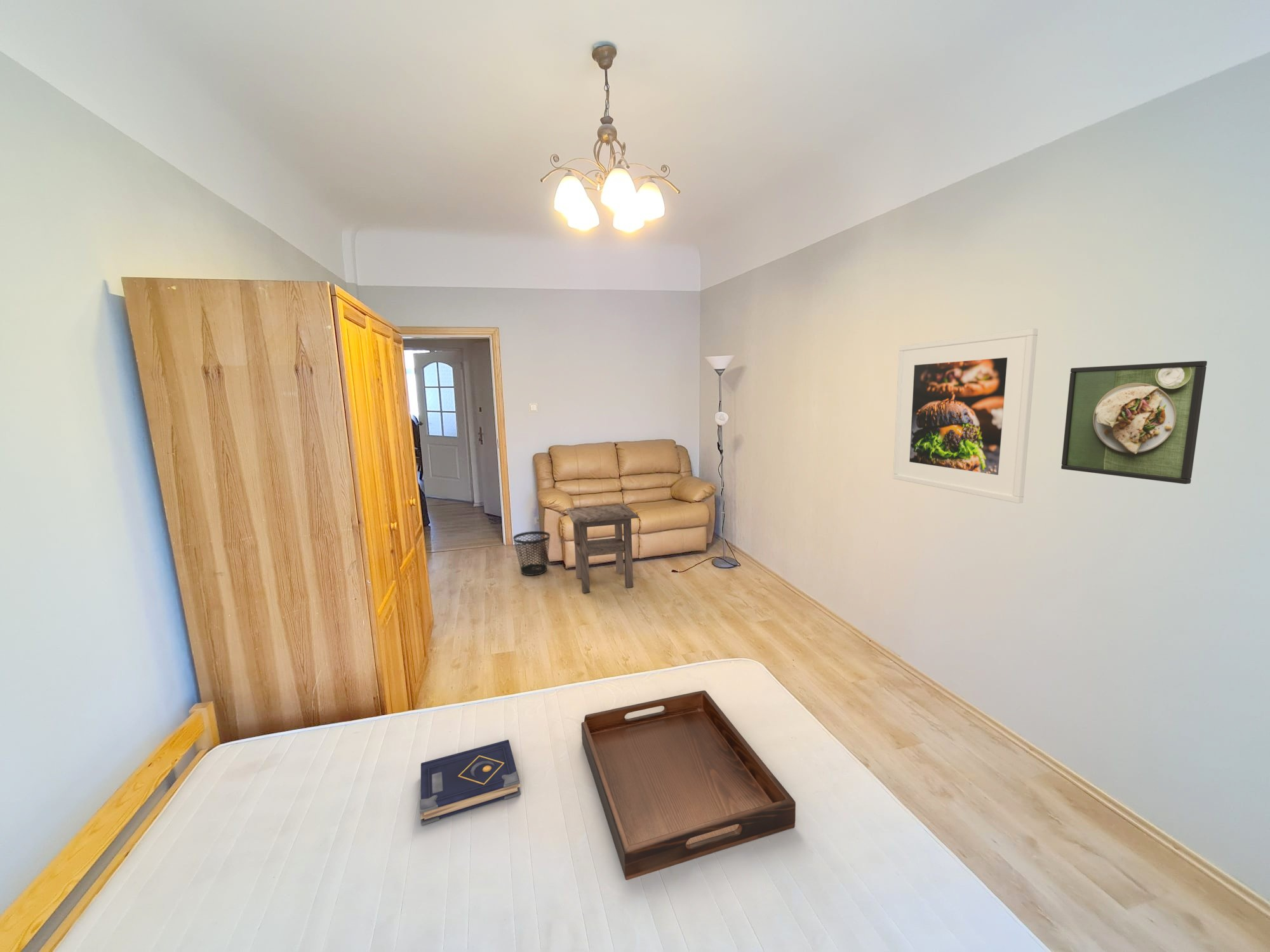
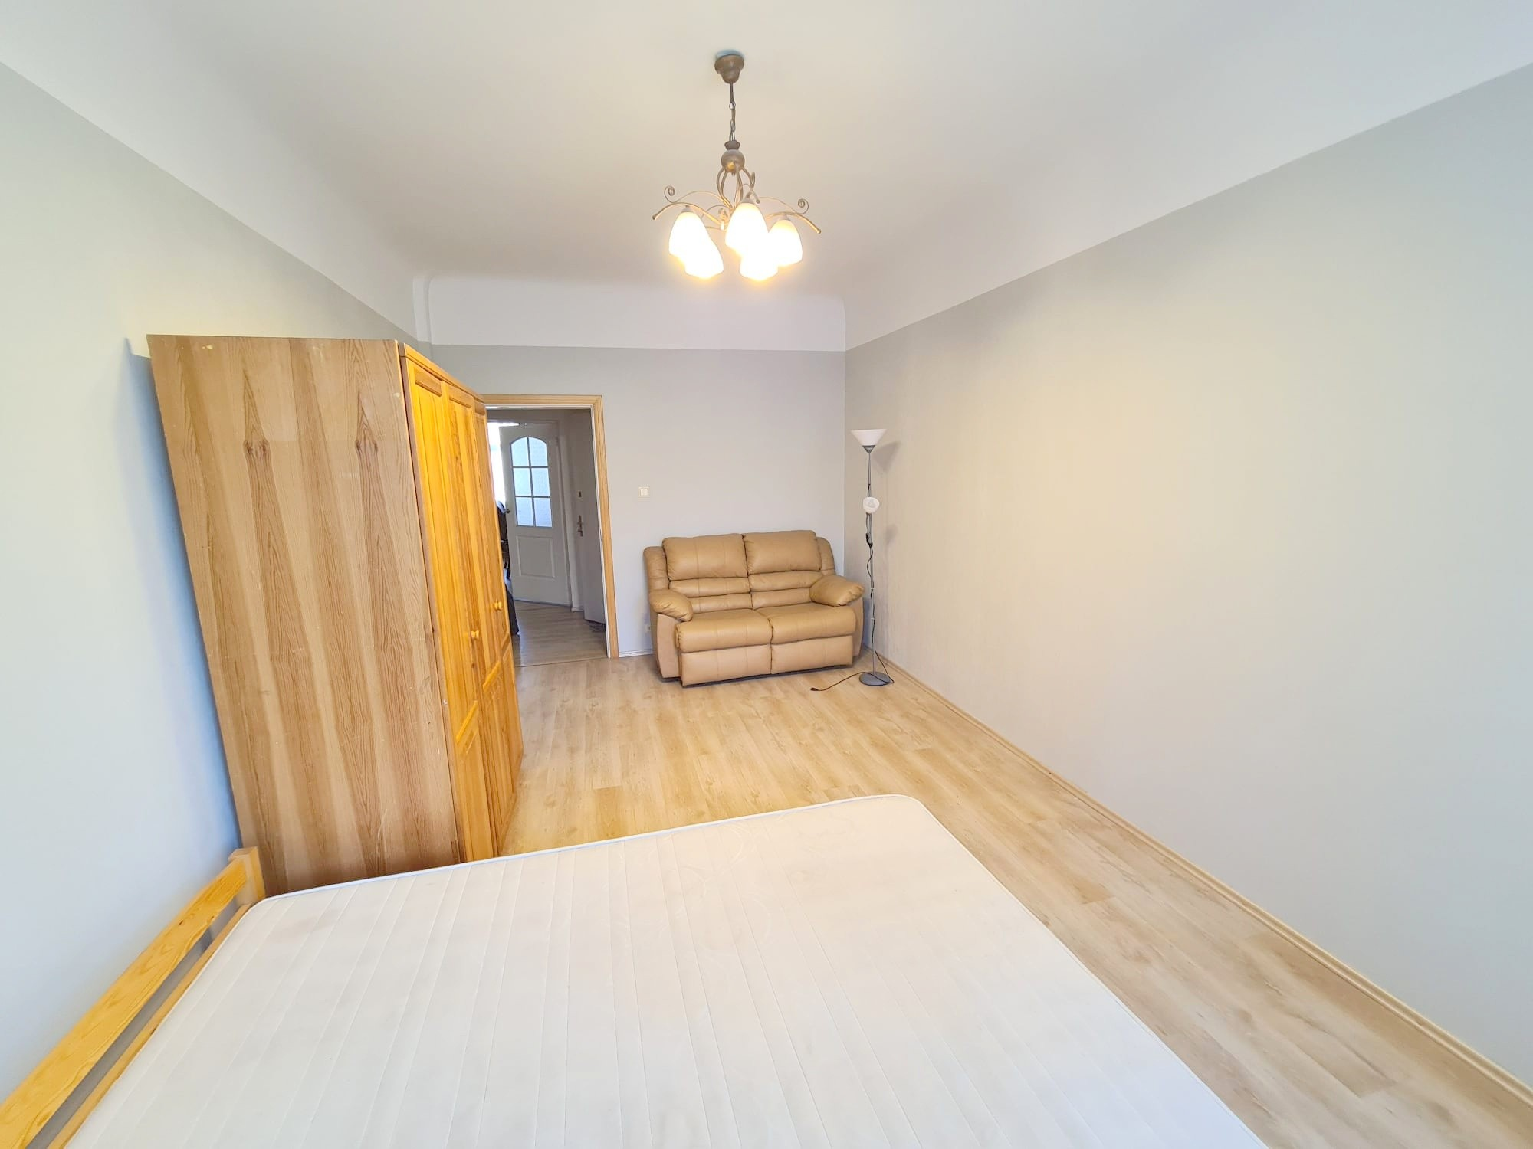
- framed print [892,328,1038,504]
- serving tray [581,690,796,881]
- book [419,739,521,826]
- wastebasket [512,531,551,576]
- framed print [1060,360,1208,485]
- side table [565,503,640,593]
